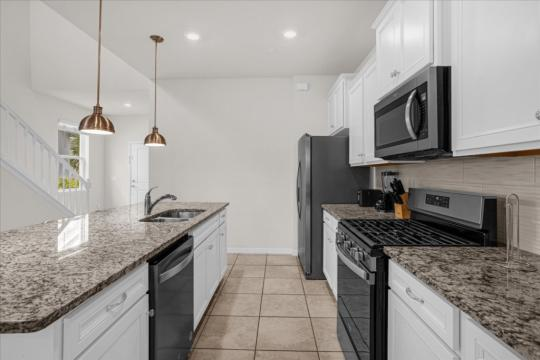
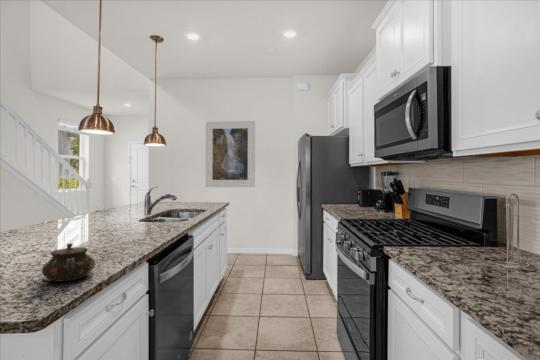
+ teapot [41,242,96,283]
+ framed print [204,120,256,188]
